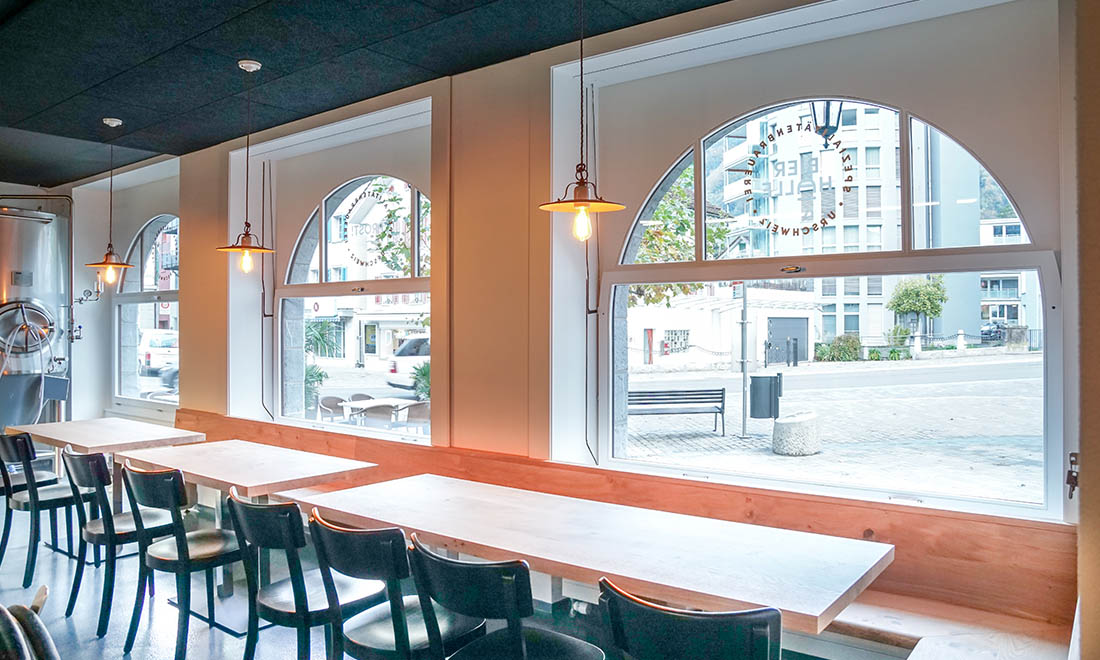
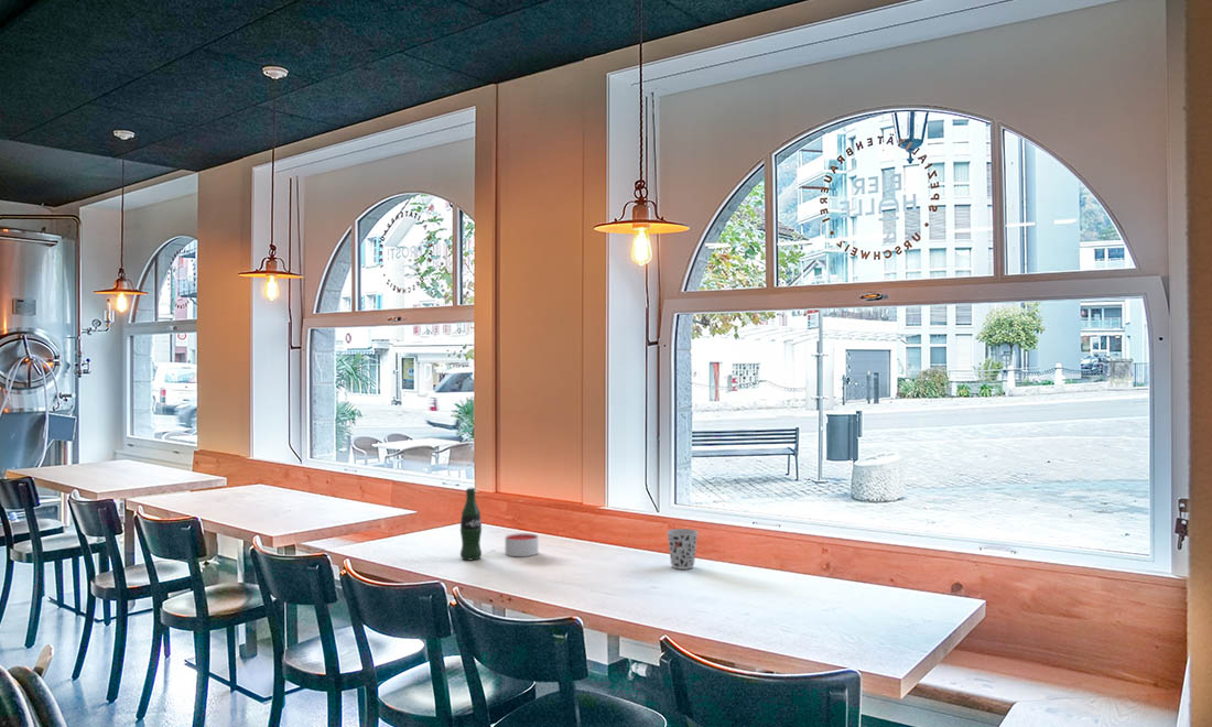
+ cup [665,528,700,571]
+ candle [505,532,539,557]
+ beer bottle [459,487,483,561]
